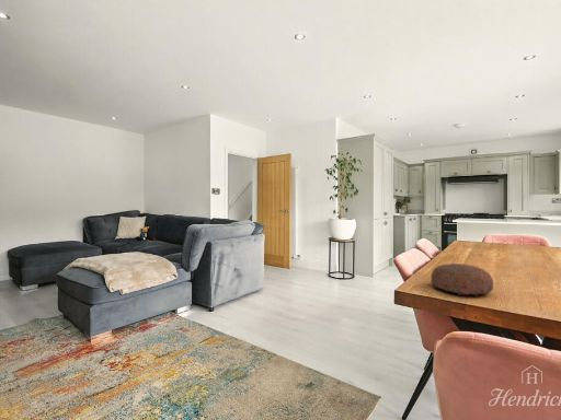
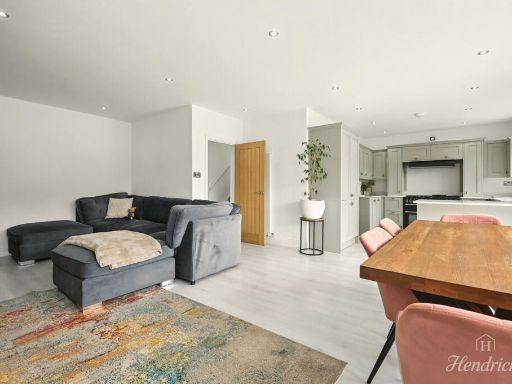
- decorative bowl [430,262,494,298]
